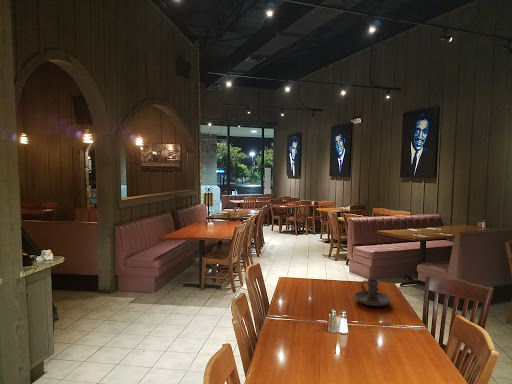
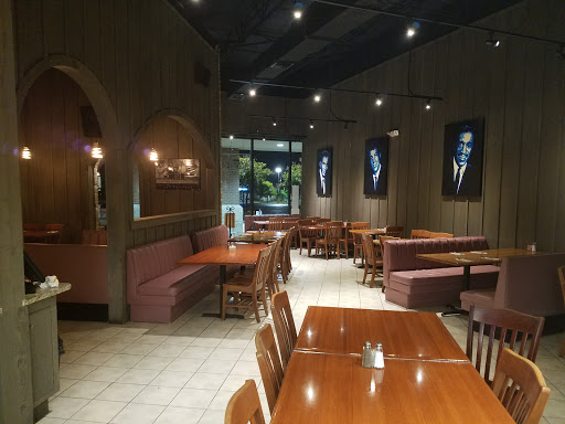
- candle holder [354,278,392,307]
